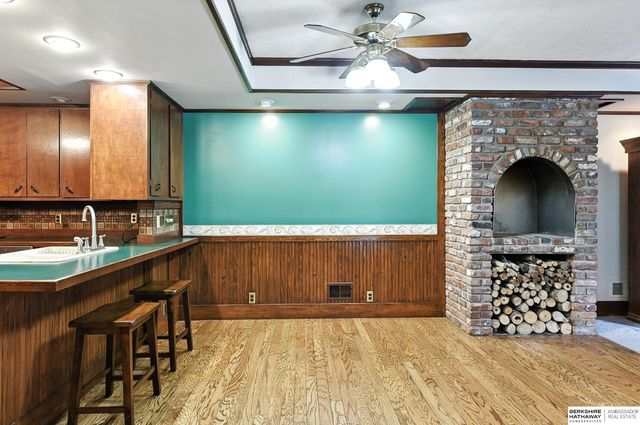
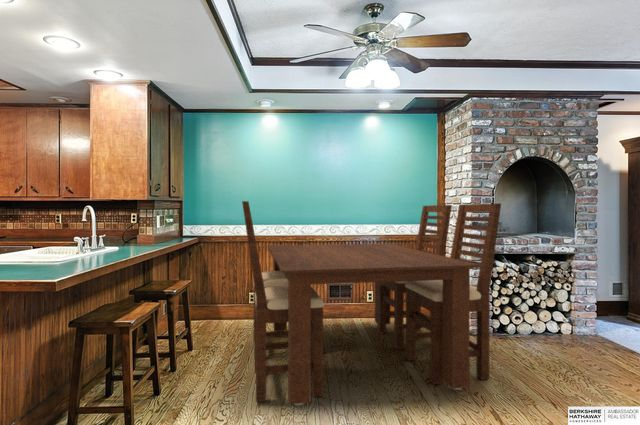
+ dining table [241,200,502,406]
